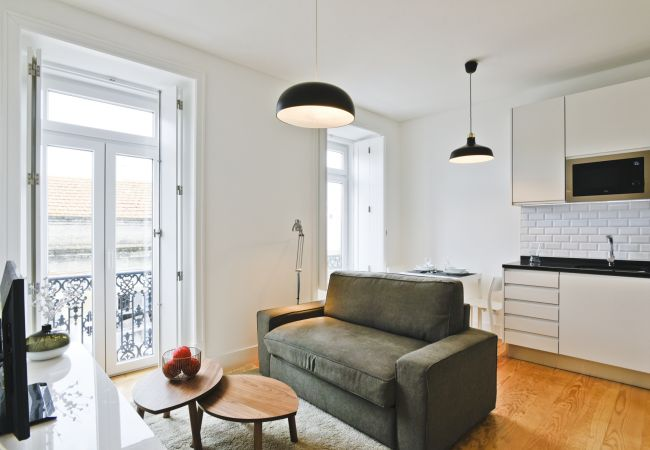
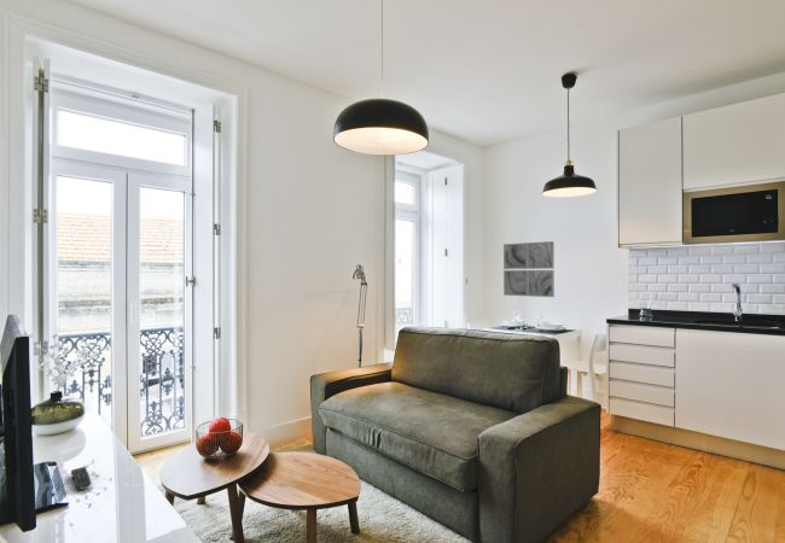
+ remote control [70,466,93,491]
+ wall art [502,240,556,298]
